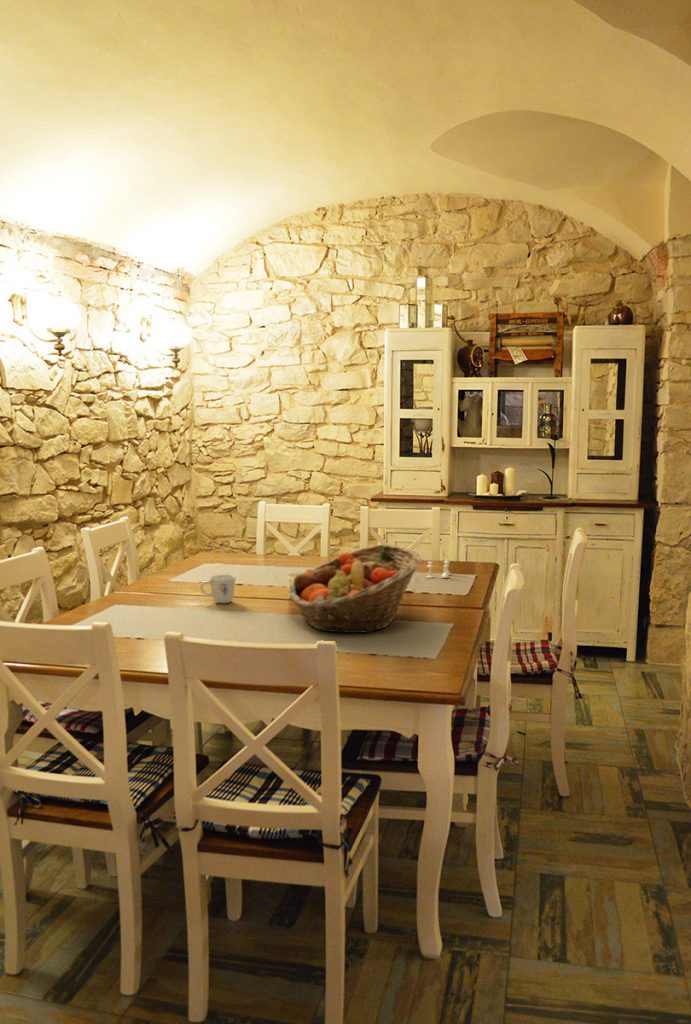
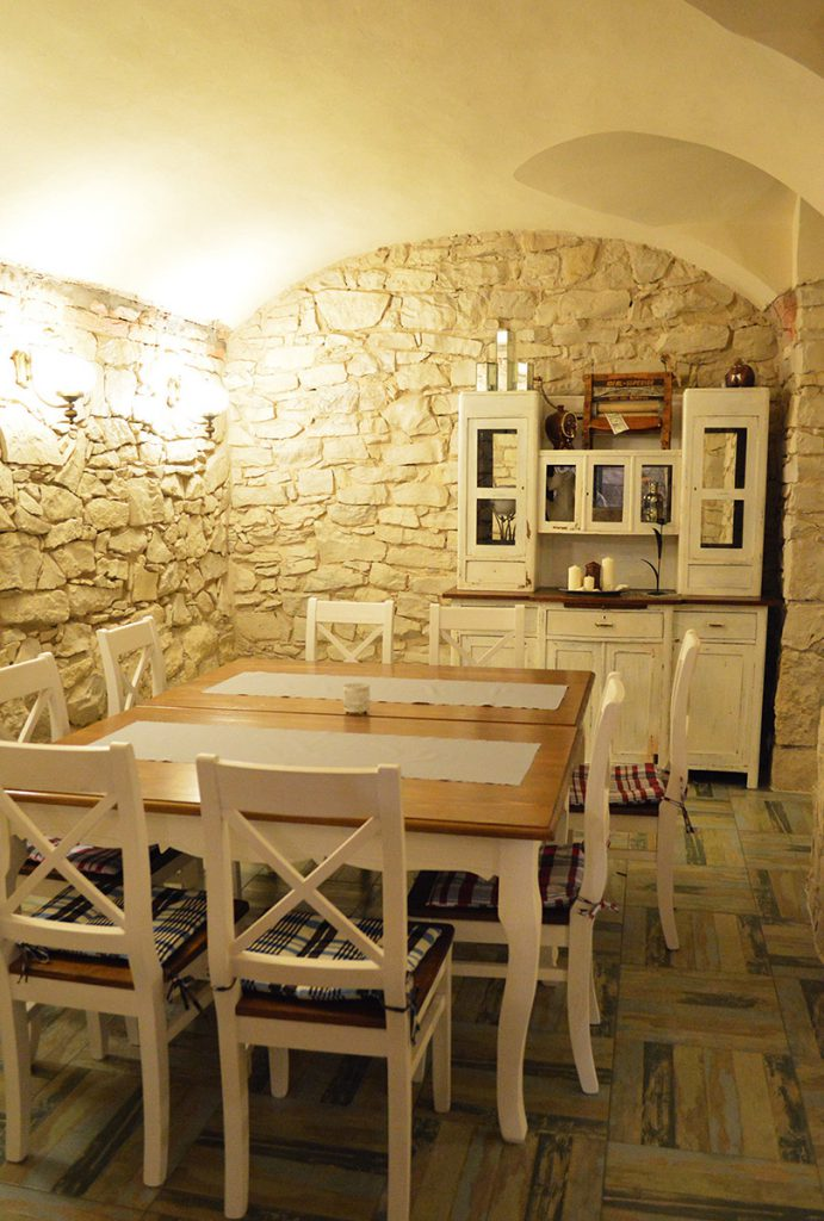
- fruit basket [287,544,422,634]
- mug [199,573,237,604]
- salt and pepper shaker set [425,557,452,579]
